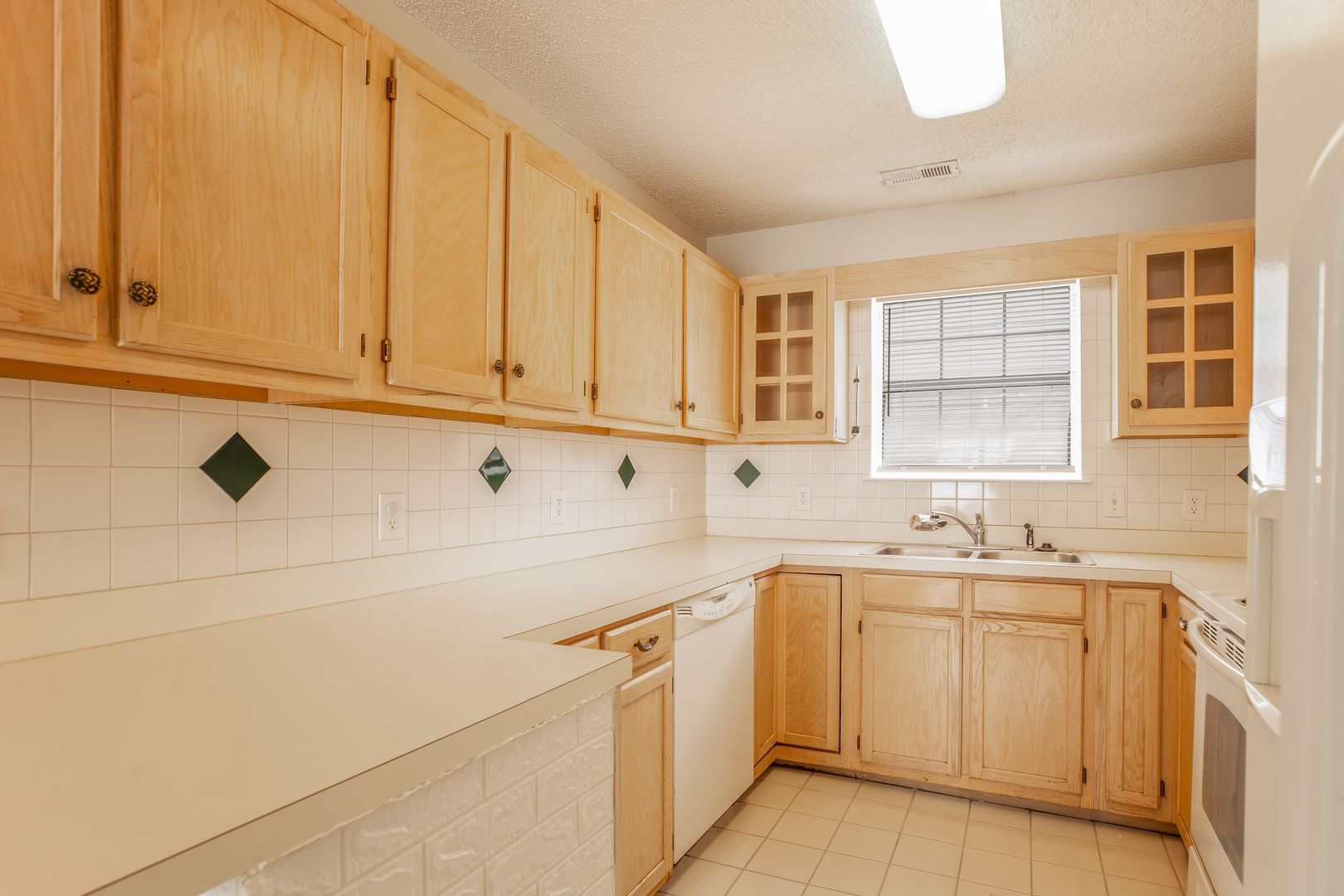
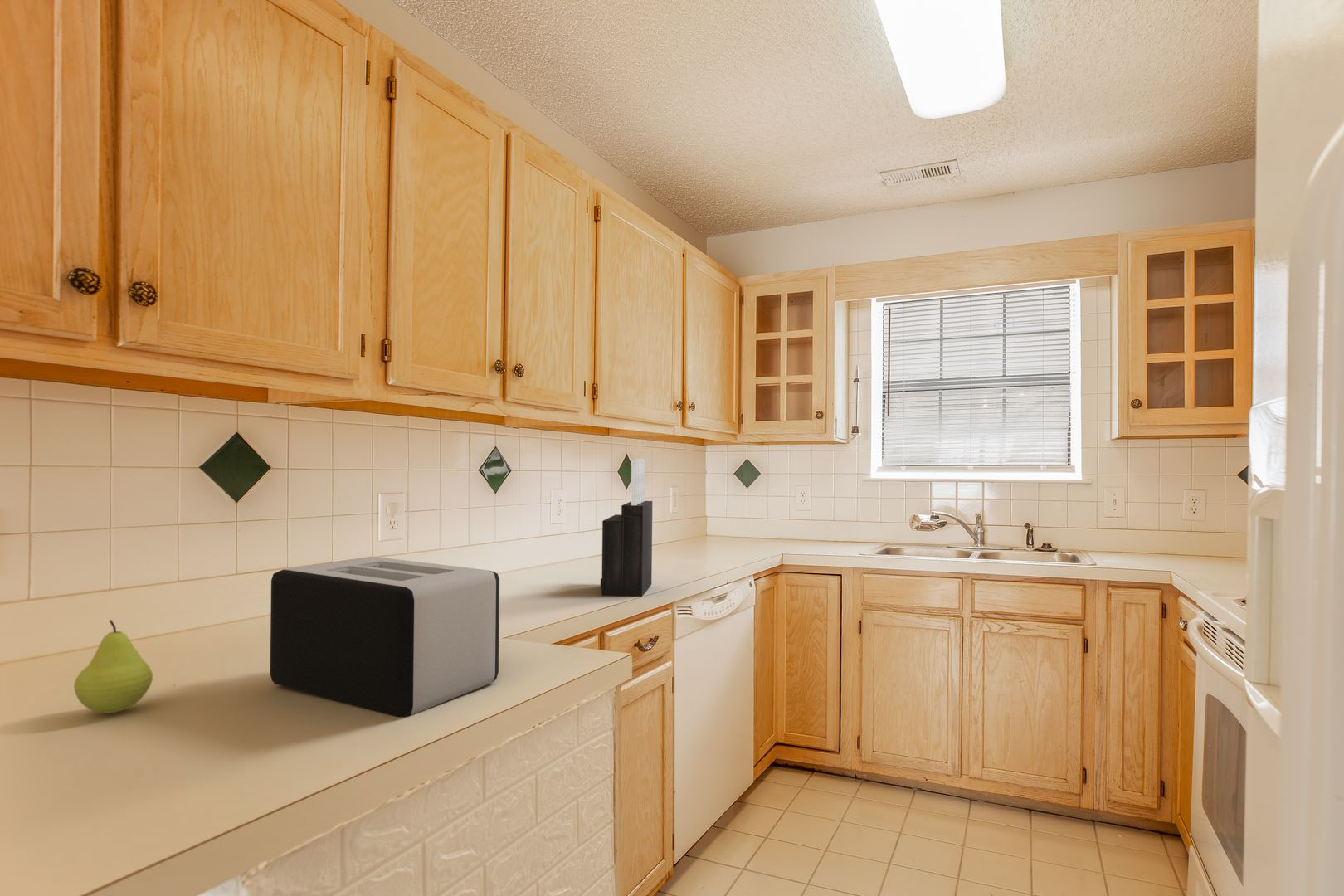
+ toaster [270,556,500,718]
+ knife block [600,458,653,597]
+ fruit [73,619,153,714]
